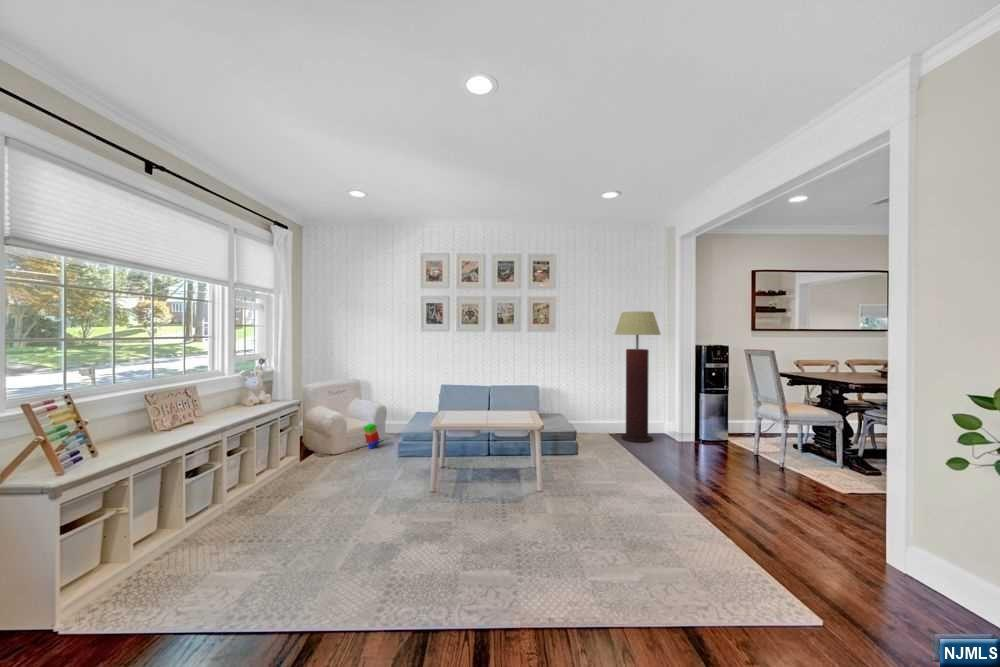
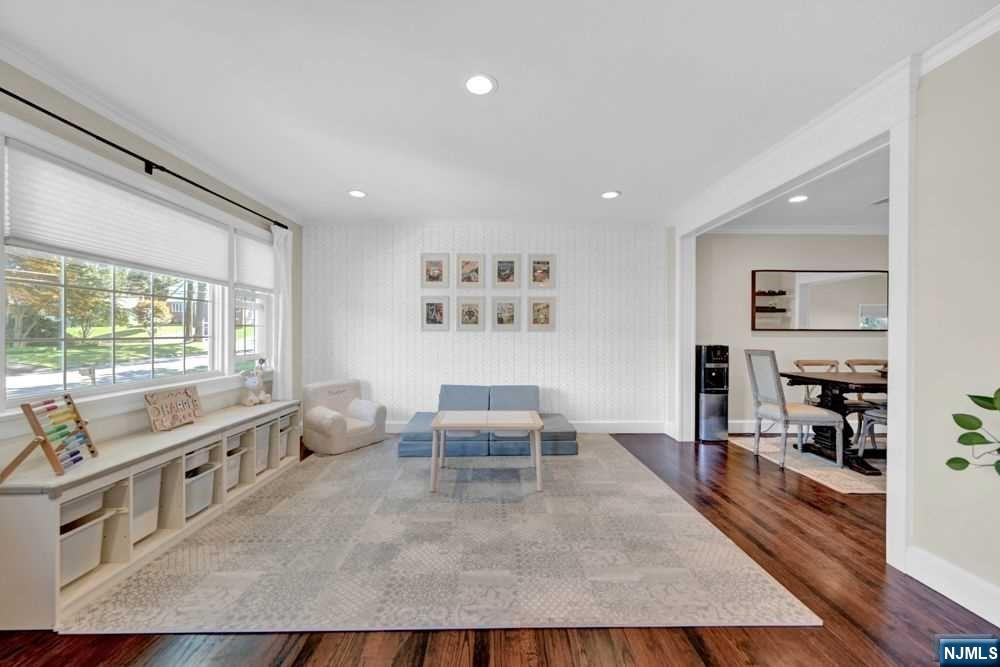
- floor lamp [614,311,662,444]
- stacking toy [362,423,381,450]
